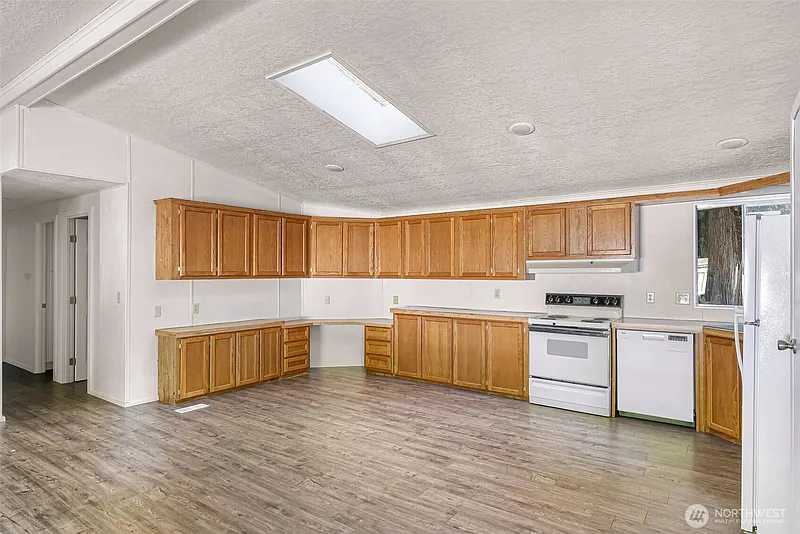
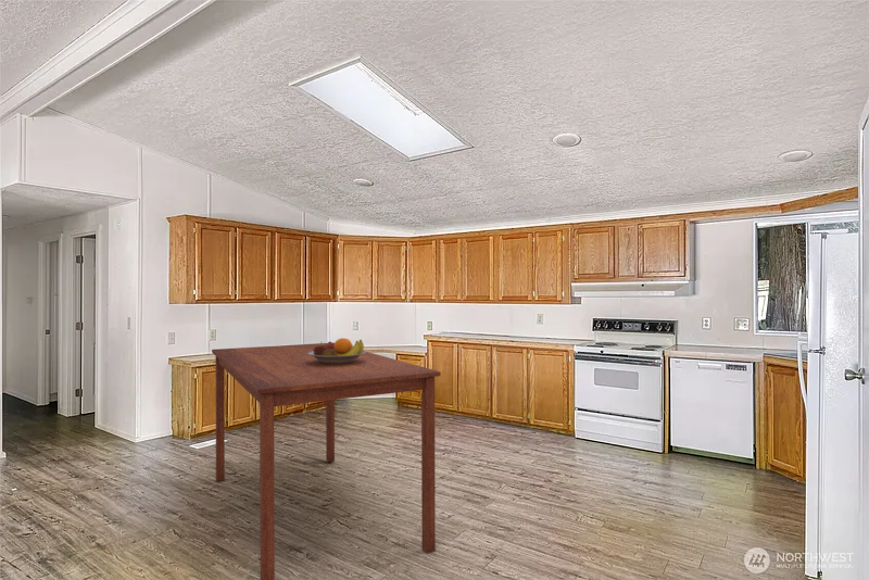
+ dining table [211,342,441,580]
+ fruit bowl [308,337,365,364]
